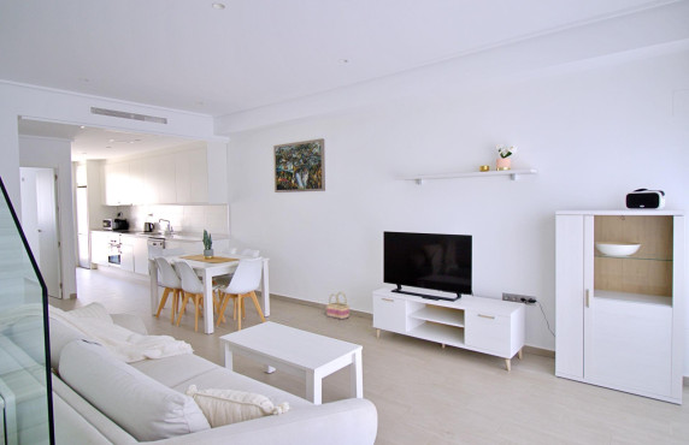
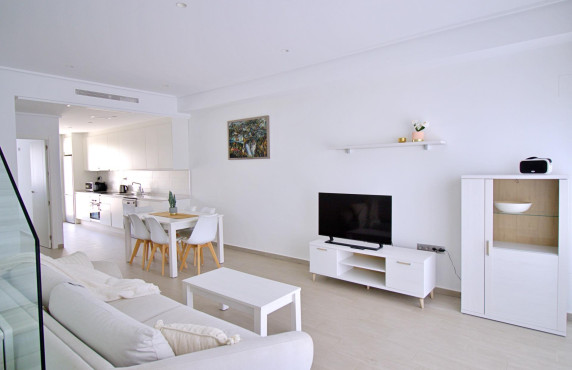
- basket [325,291,351,321]
